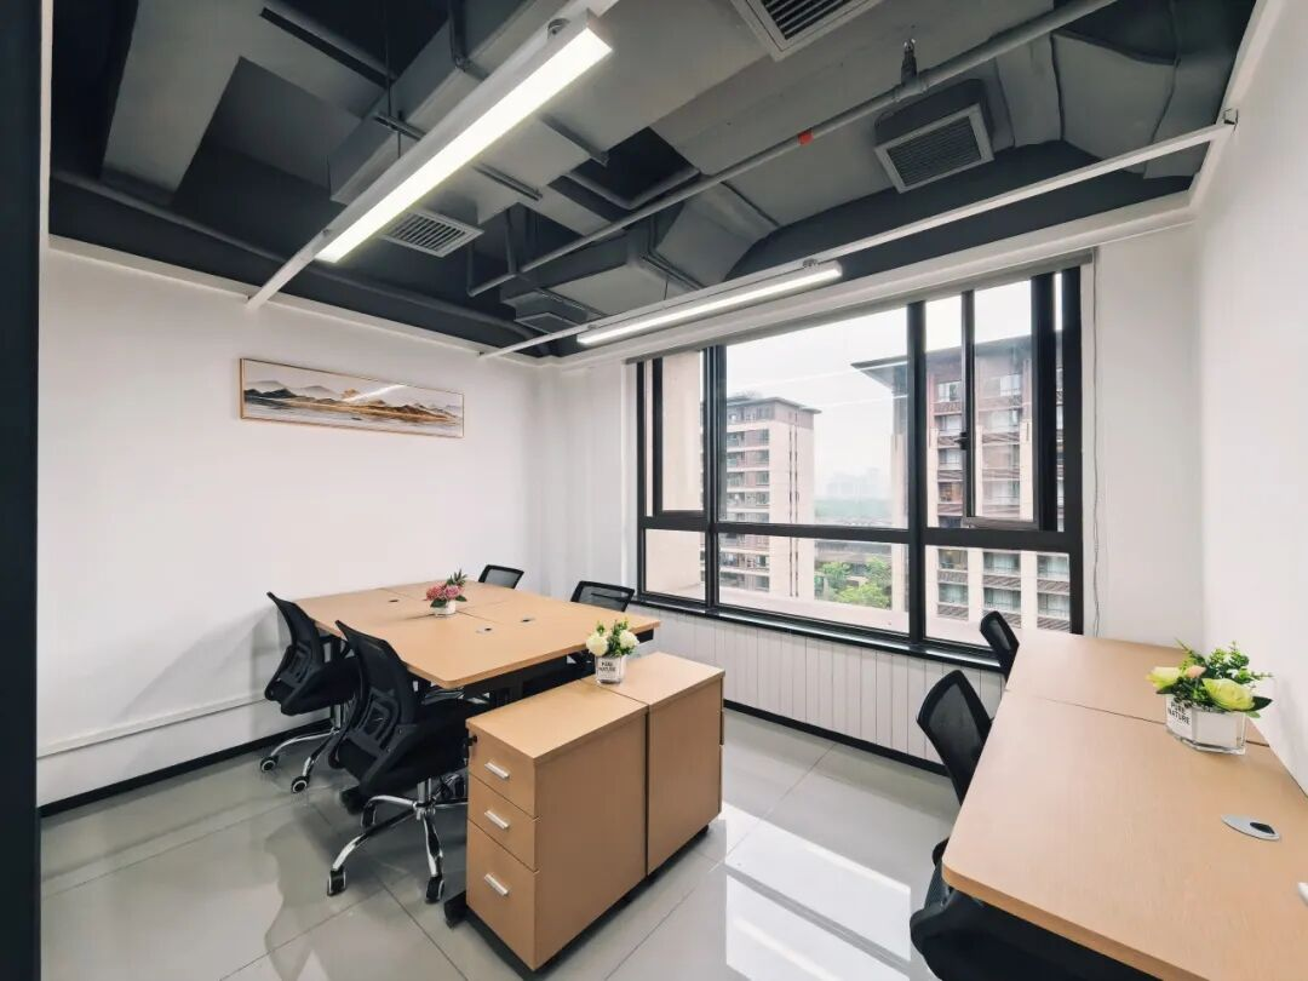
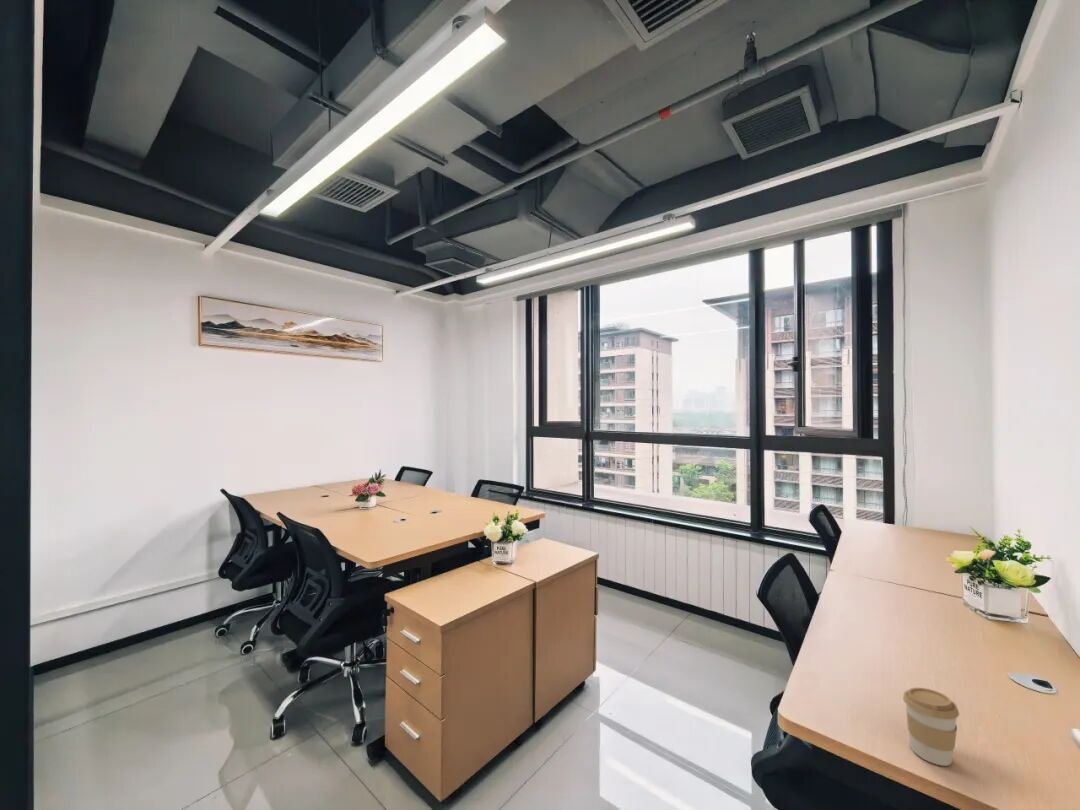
+ coffee cup [902,687,960,767]
